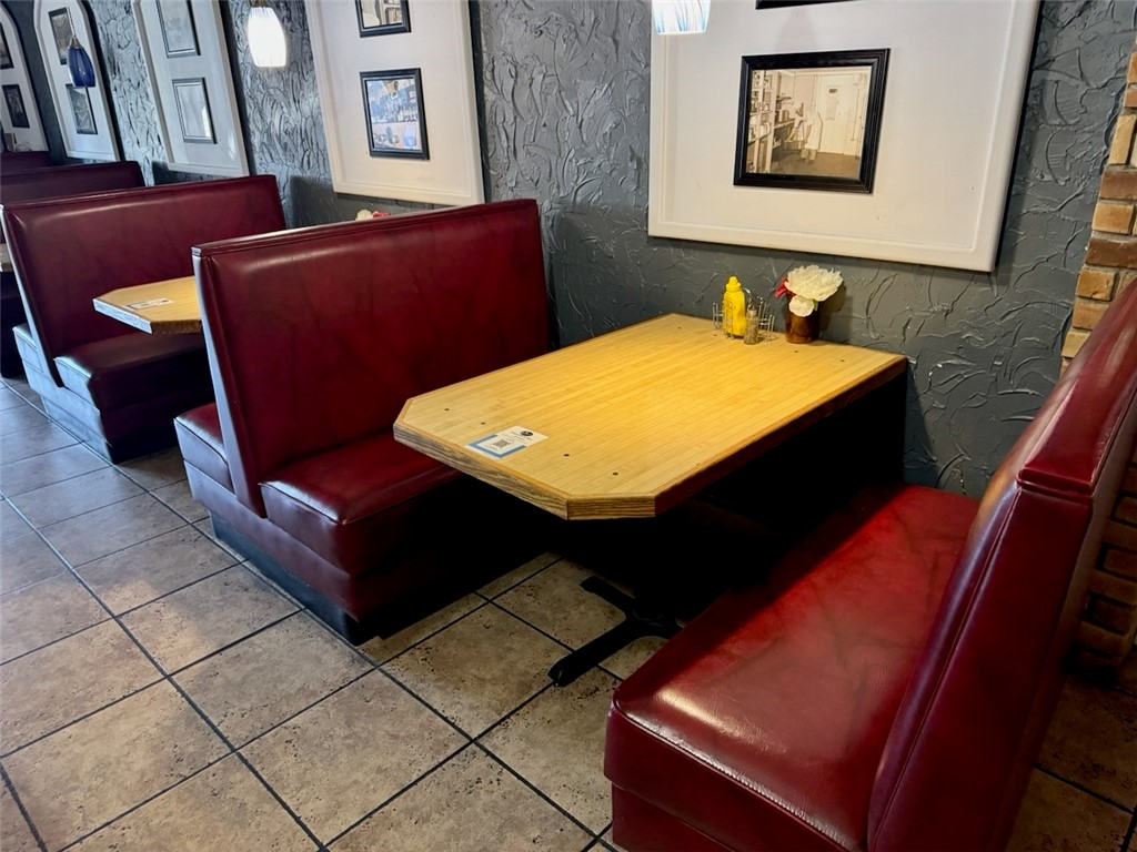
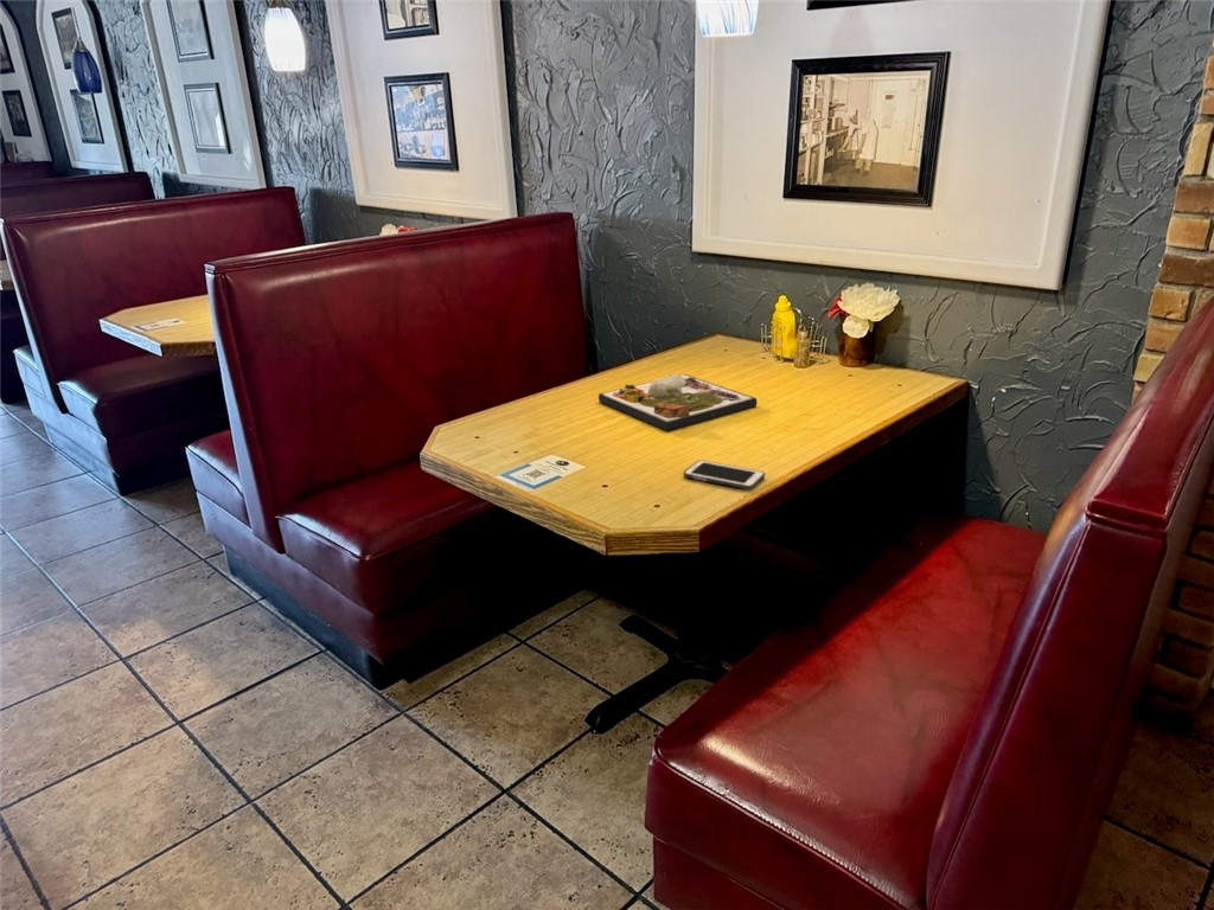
+ dinner plate [598,373,758,432]
+ cell phone [682,459,766,491]
